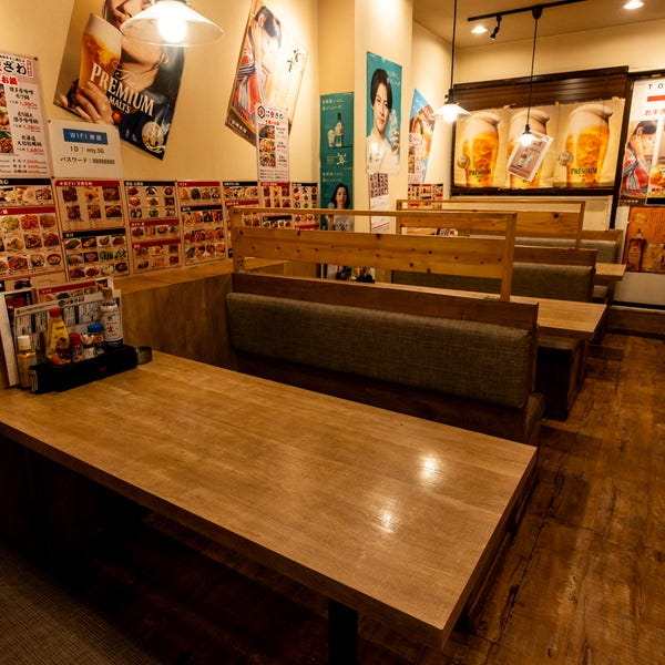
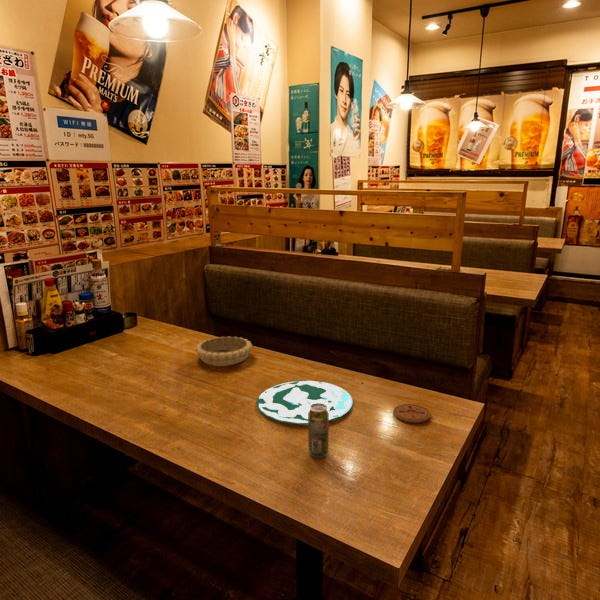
+ coaster [392,403,431,424]
+ decorative bowl [195,335,253,367]
+ beverage can [307,403,330,459]
+ plate [256,380,354,425]
